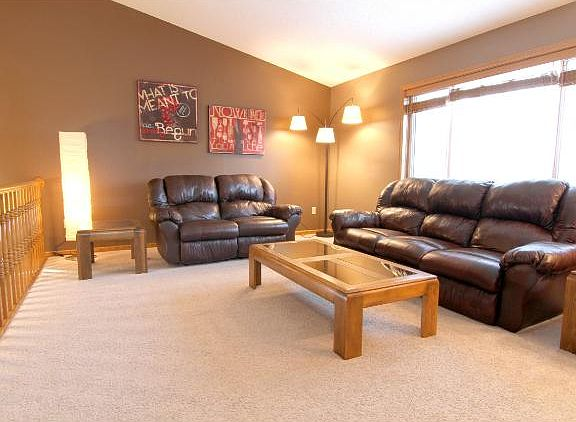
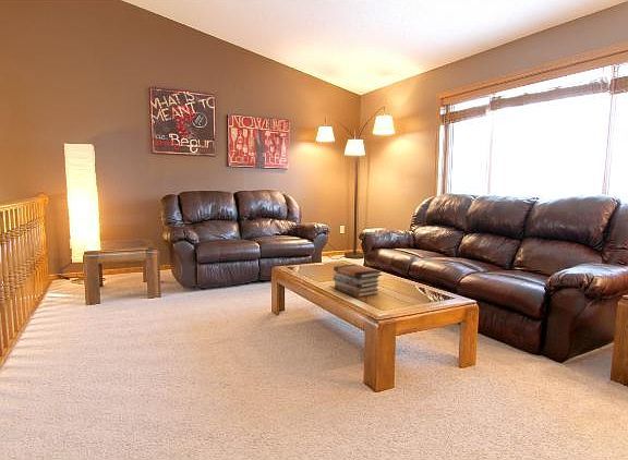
+ book stack [333,263,383,298]
